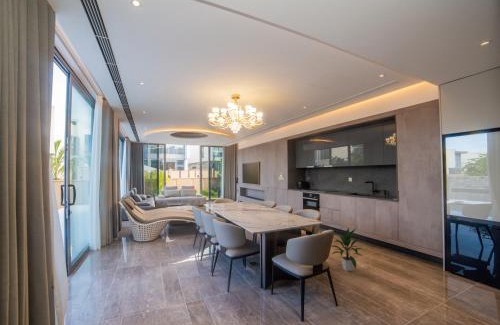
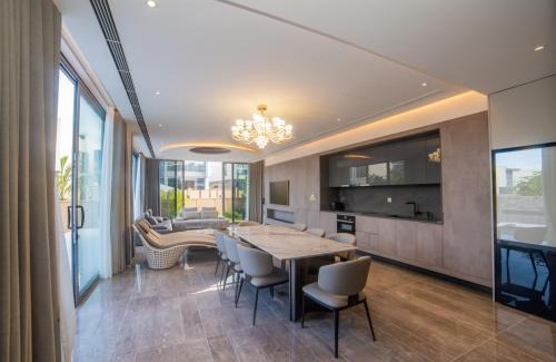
- indoor plant [330,227,363,272]
